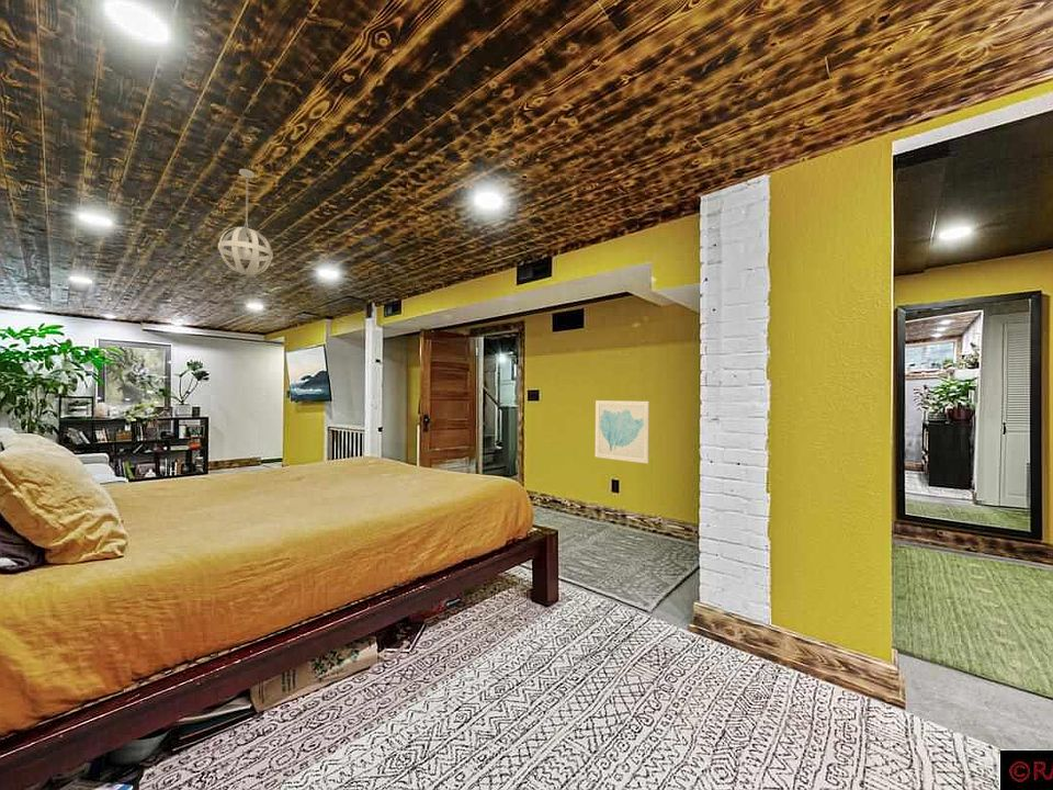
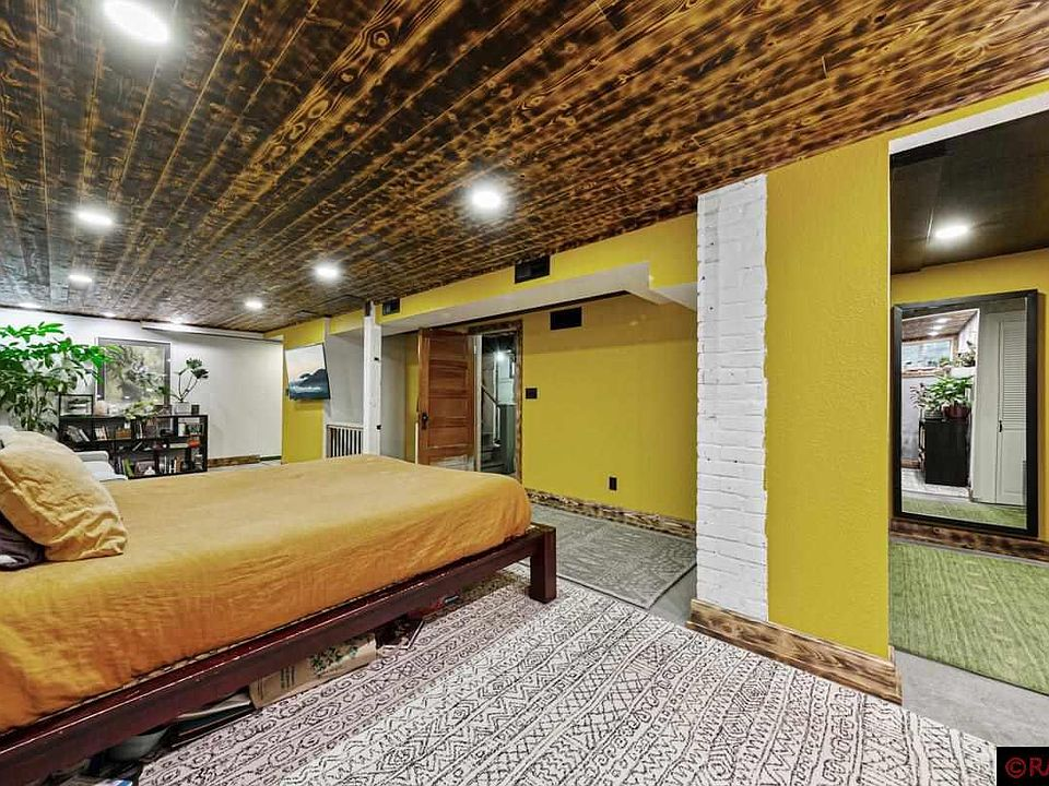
- wall art [595,399,650,464]
- pendant light [217,168,274,276]
